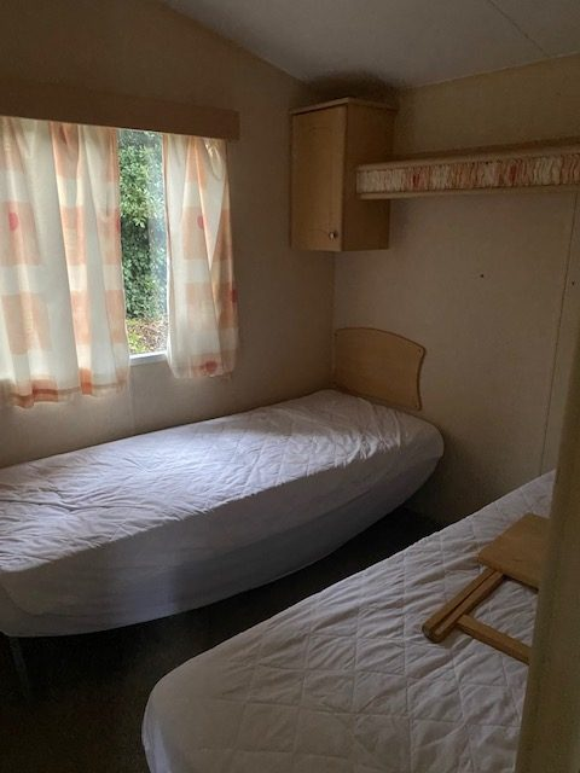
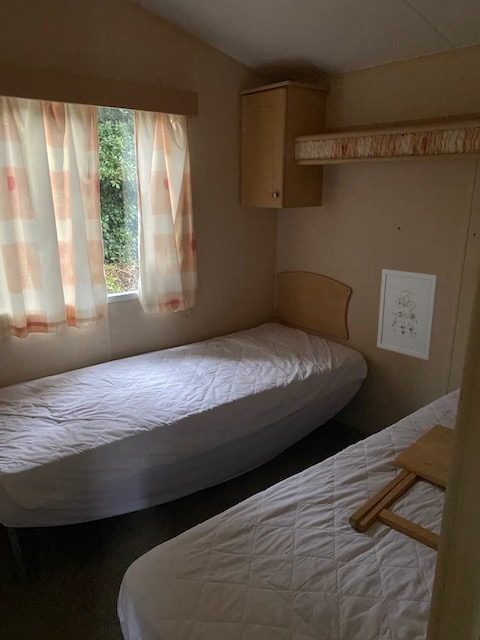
+ wall art [376,268,439,361]
